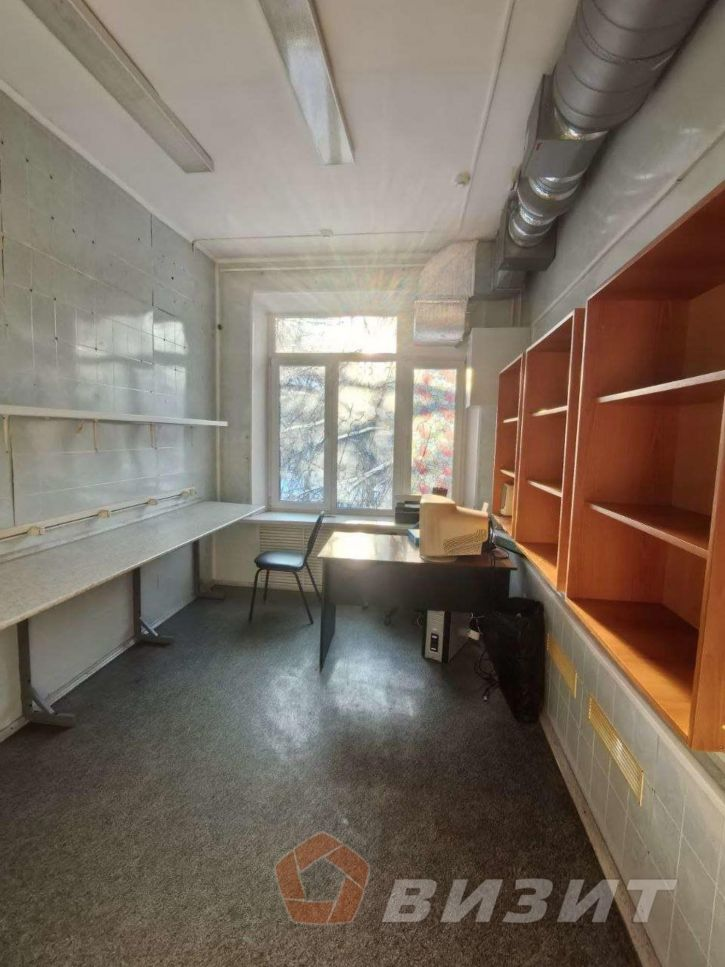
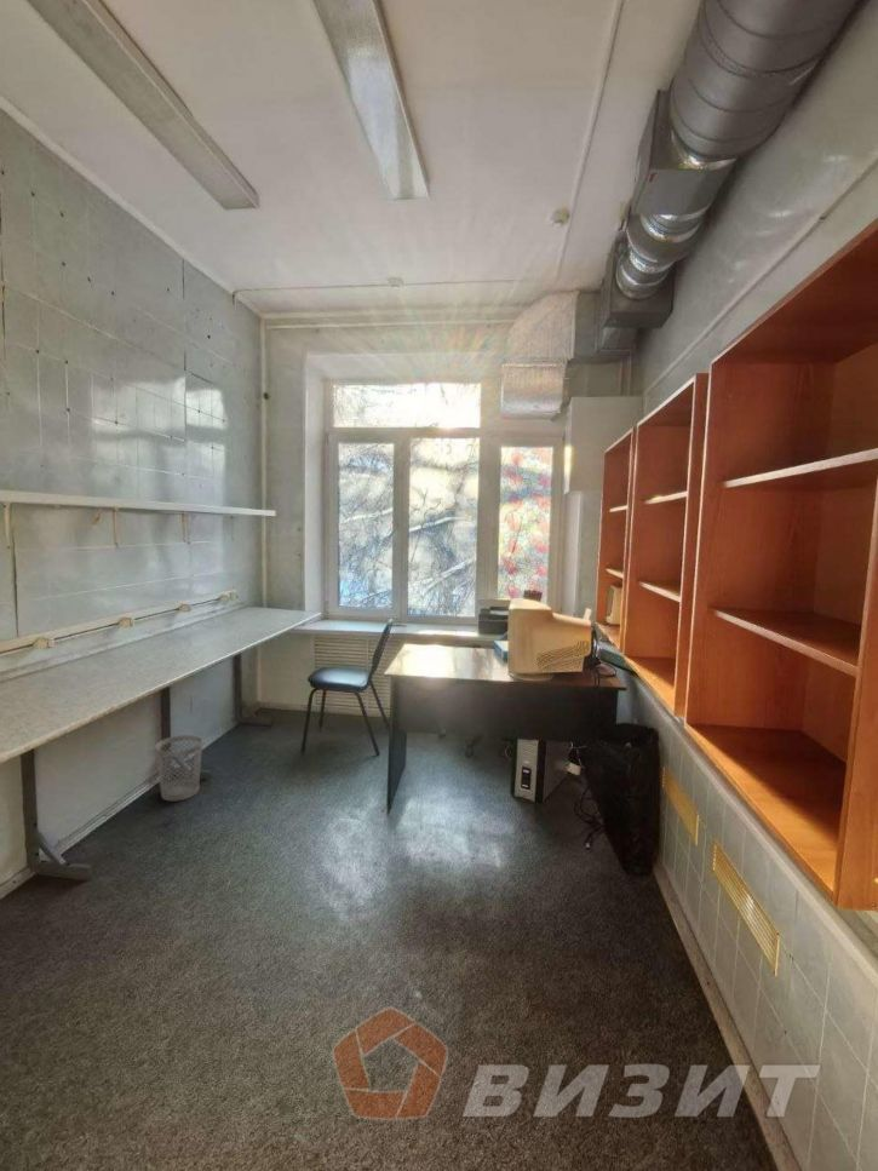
+ wastebasket [155,734,203,803]
